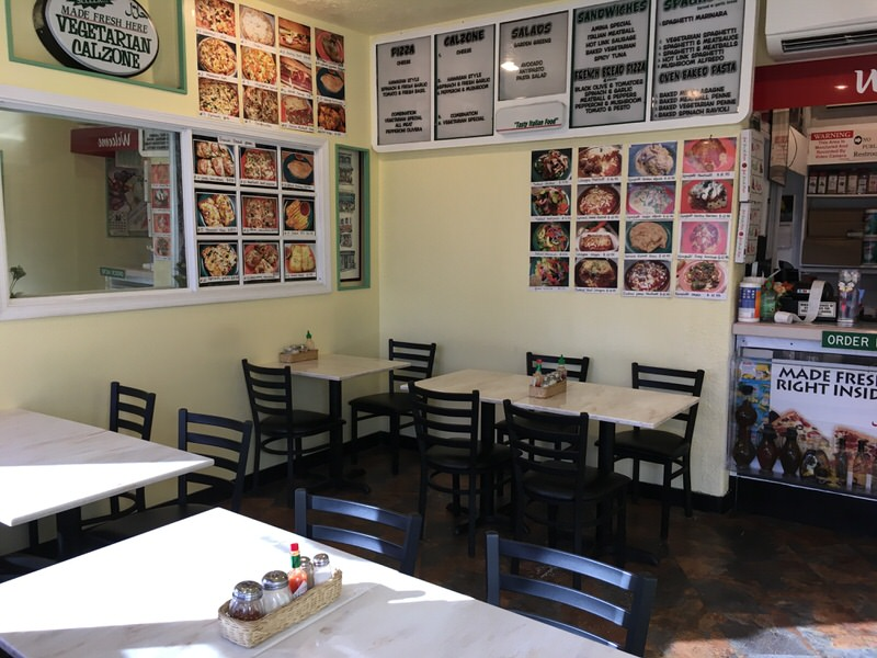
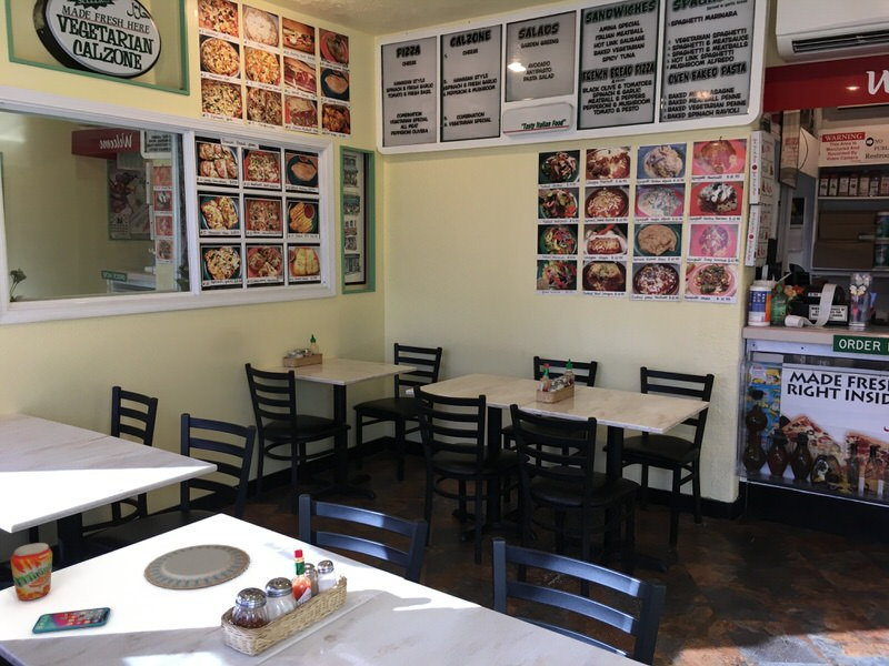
+ smartphone [31,606,112,634]
+ chinaware [143,544,251,591]
+ beverage can [10,542,53,602]
